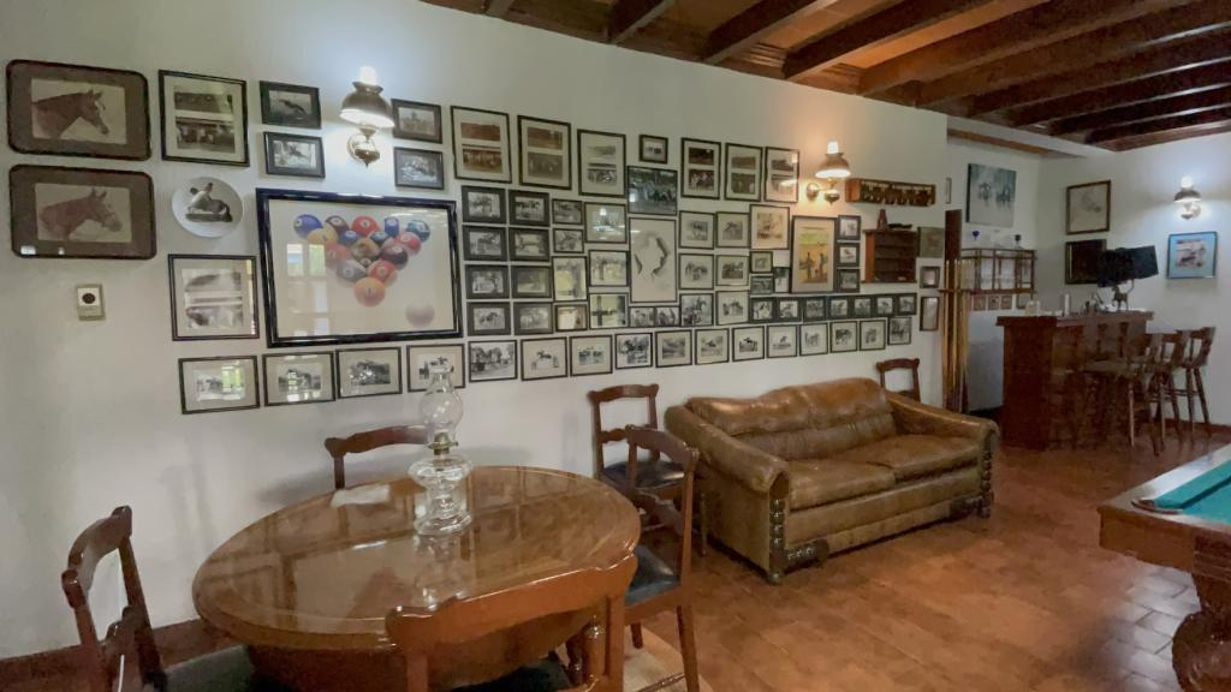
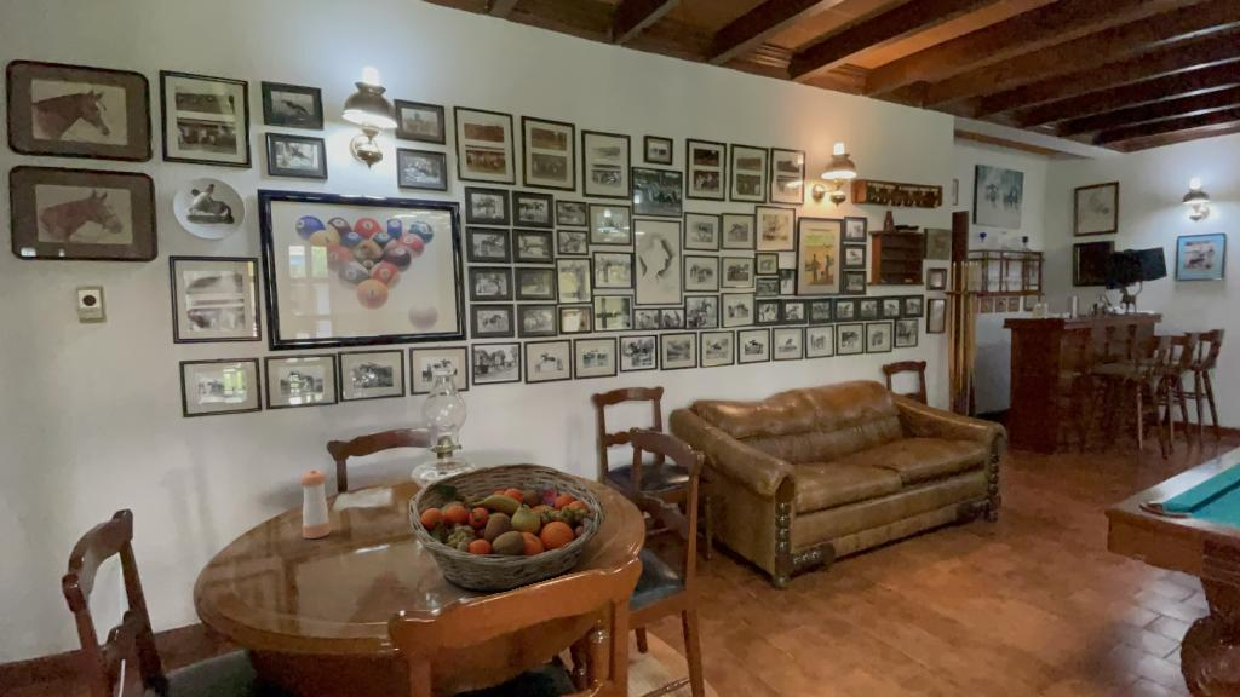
+ pepper shaker [299,468,332,540]
+ fruit basket [408,462,607,593]
